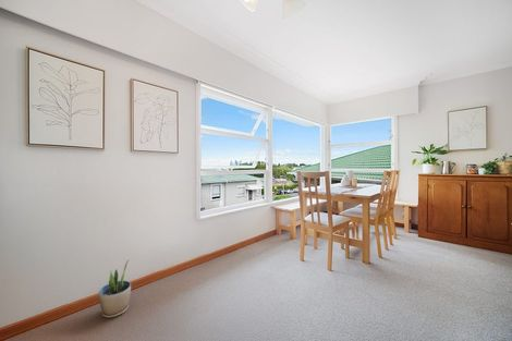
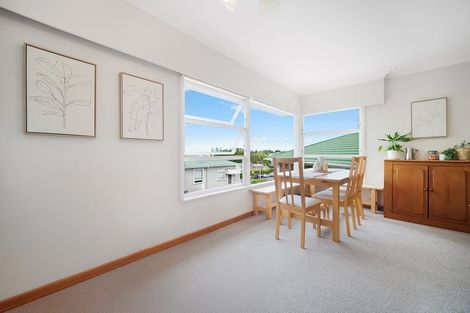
- potted plant [98,258,132,319]
